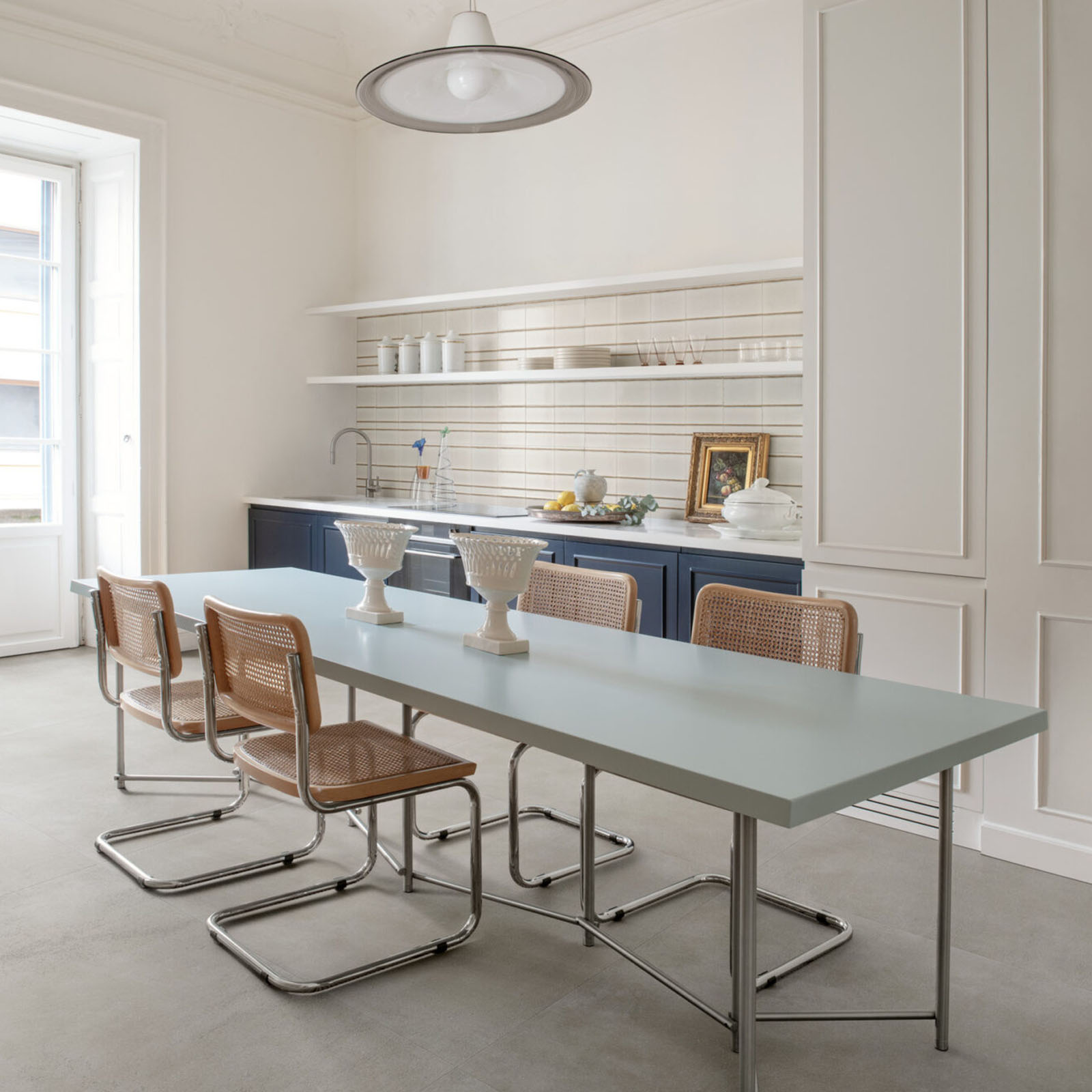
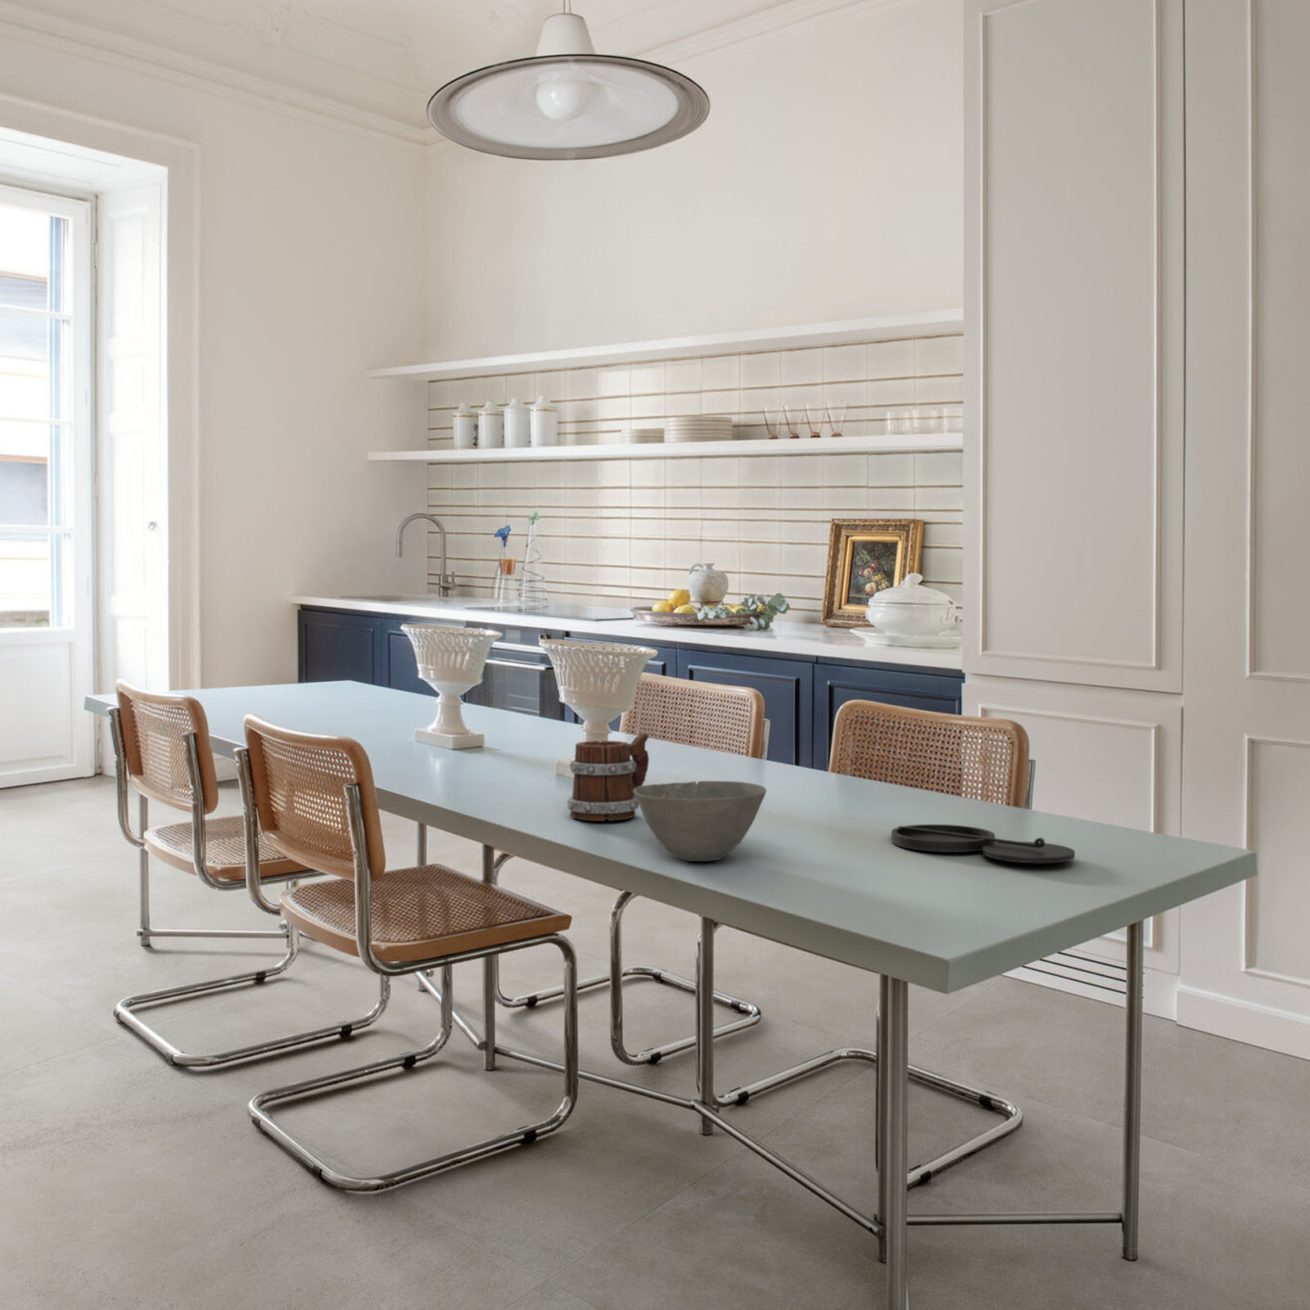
+ bowl [633,780,768,863]
+ mug [566,733,650,822]
+ plate [890,824,1076,864]
